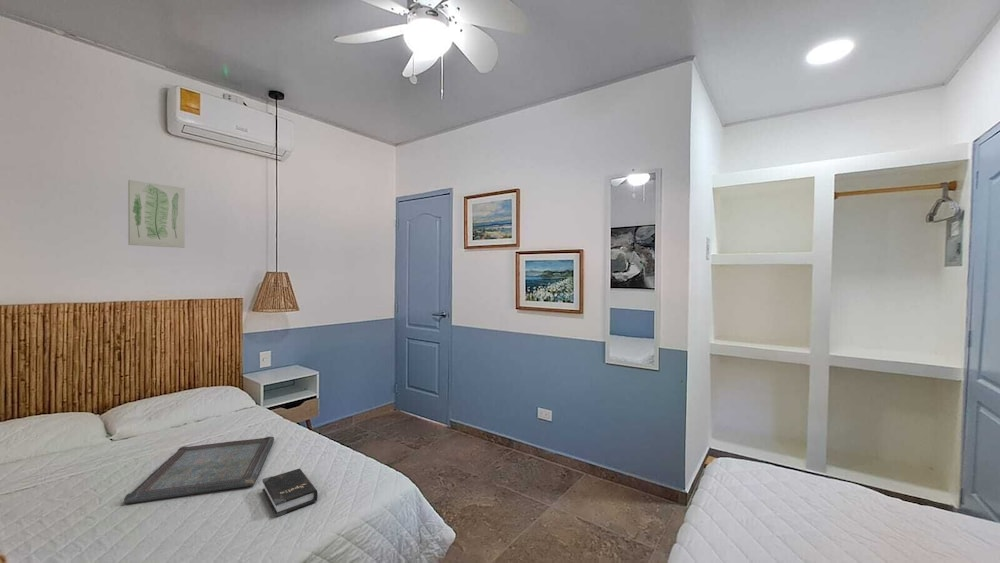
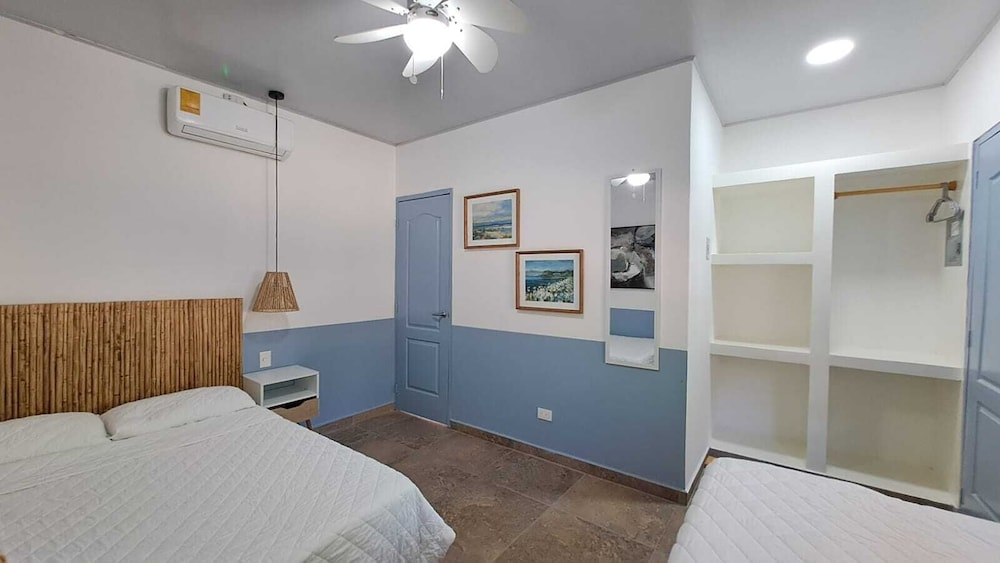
- wall art [127,179,186,249]
- serving tray [123,436,275,505]
- hardback book [261,468,319,518]
